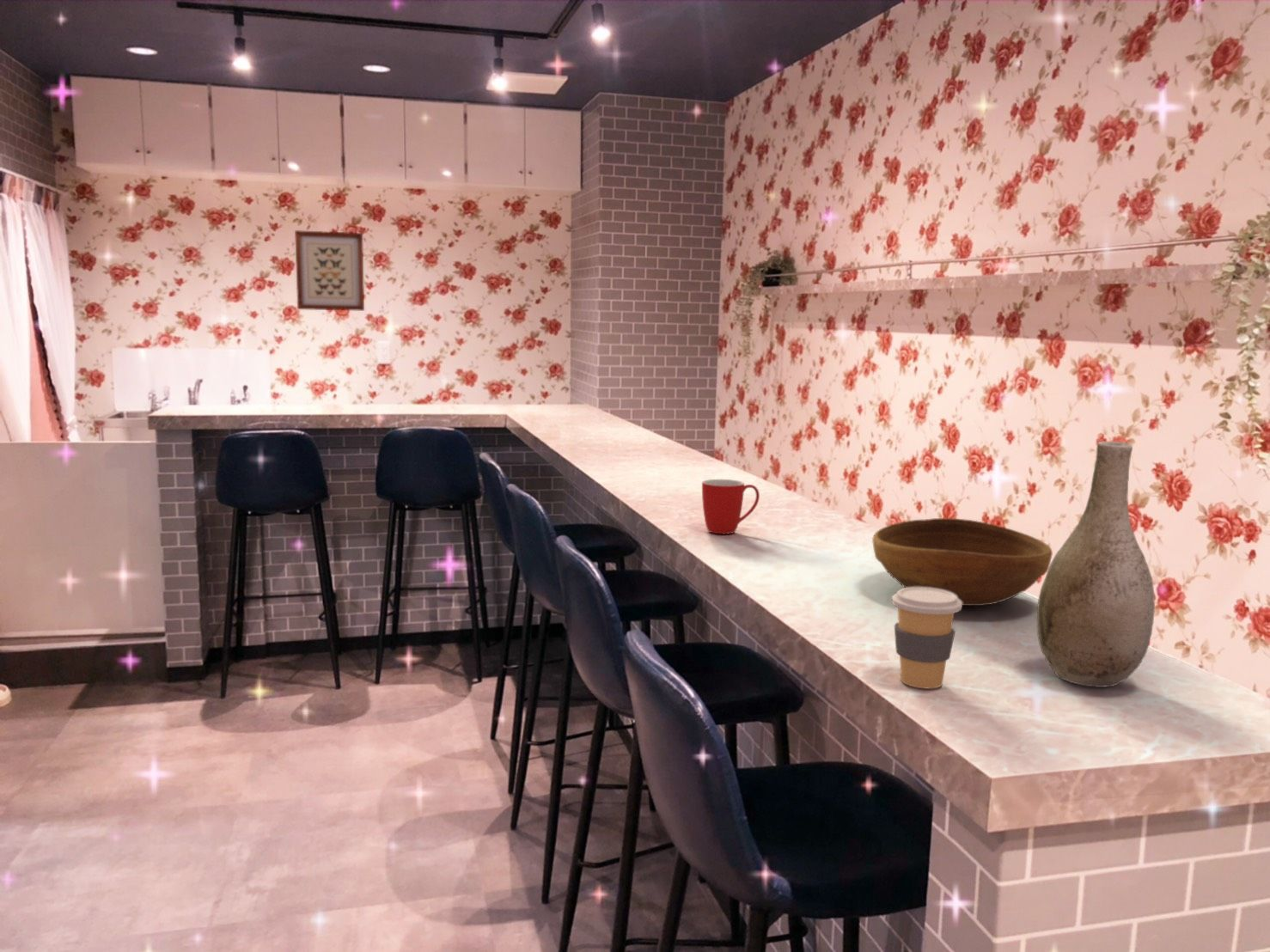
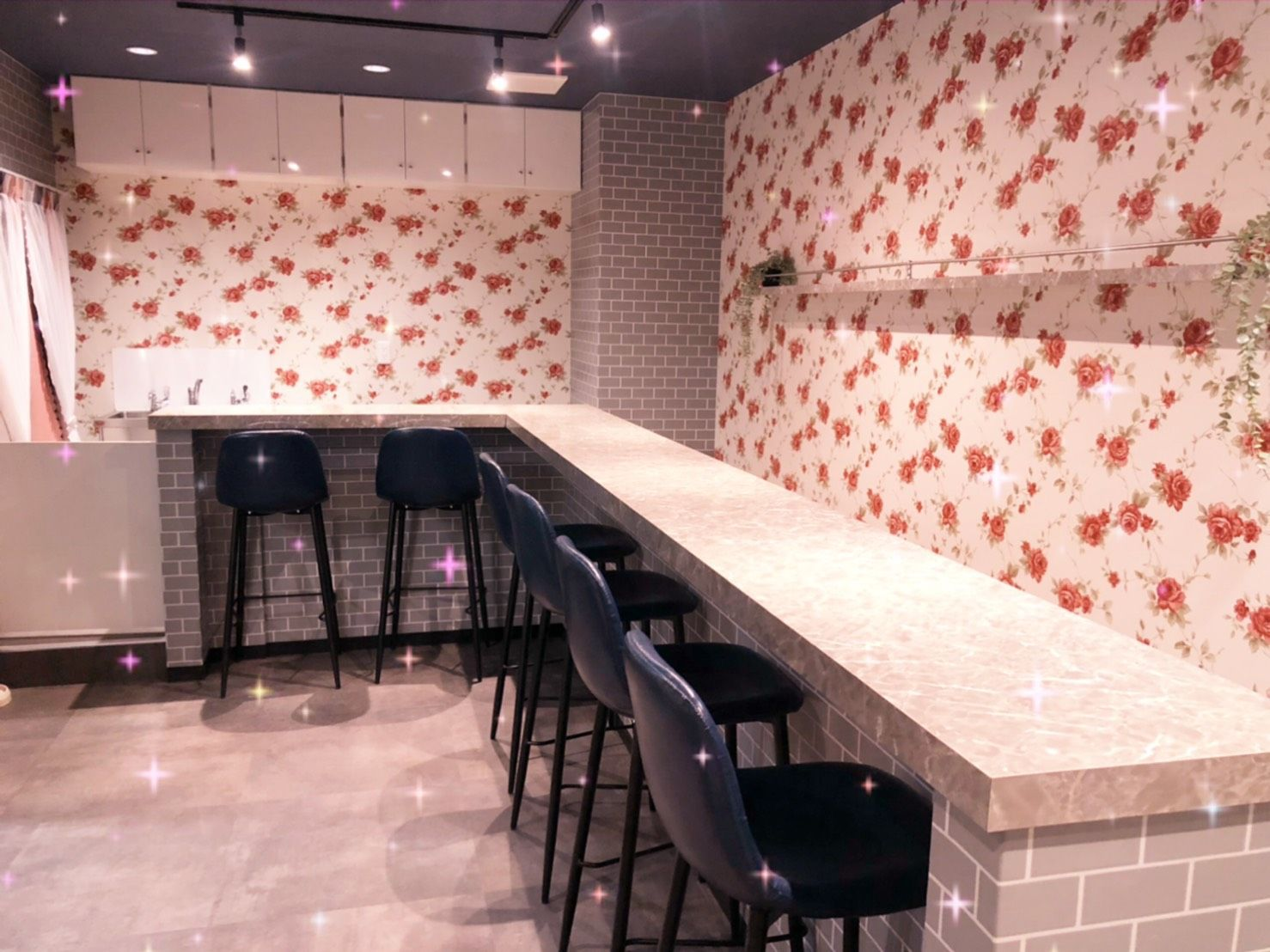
- bowl [871,517,1053,607]
- vase [1036,441,1156,688]
- mug [701,479,760,535]
- wall art [294,229,365,312]
- coffee cup [891,587,962,689]
